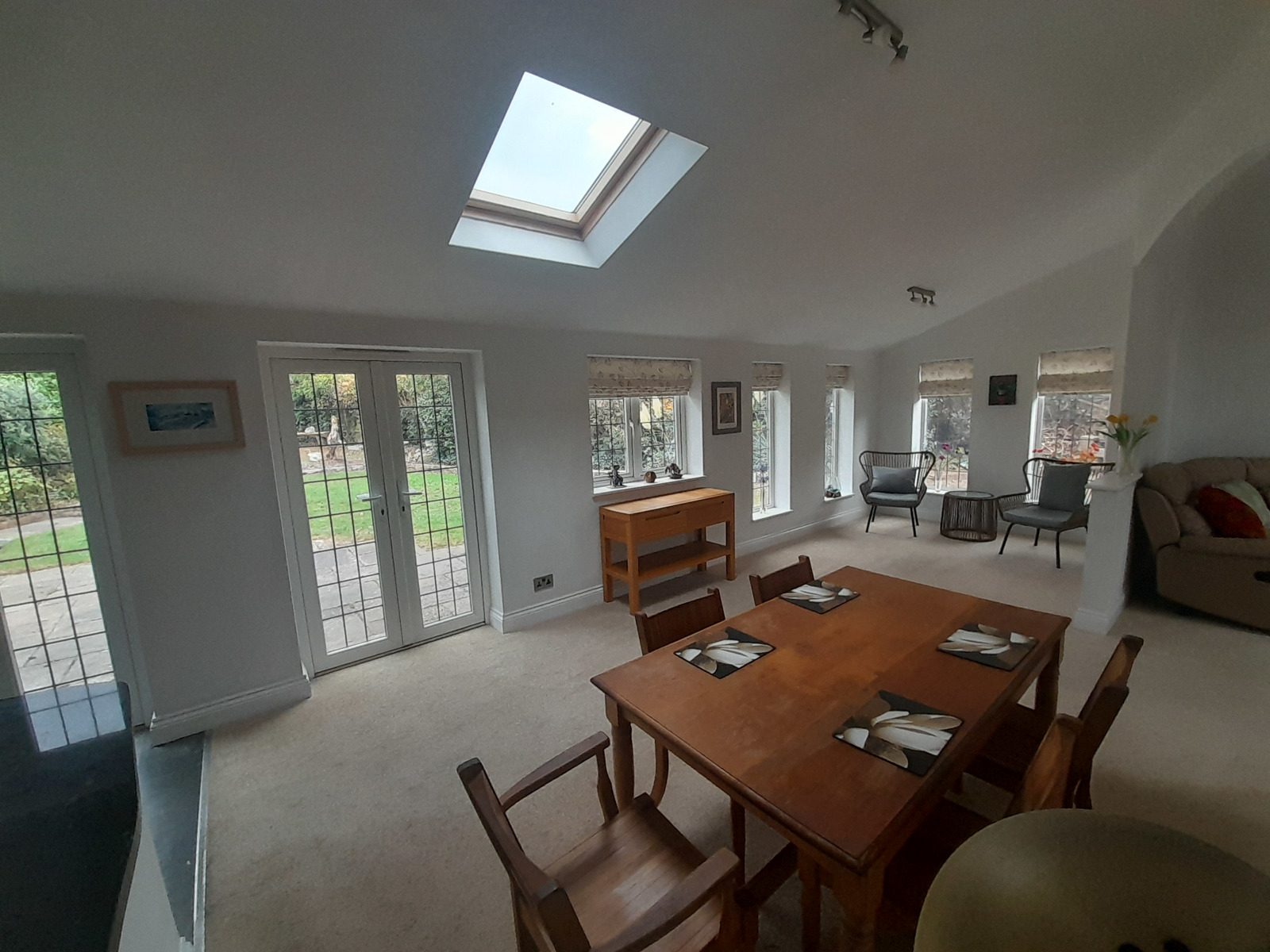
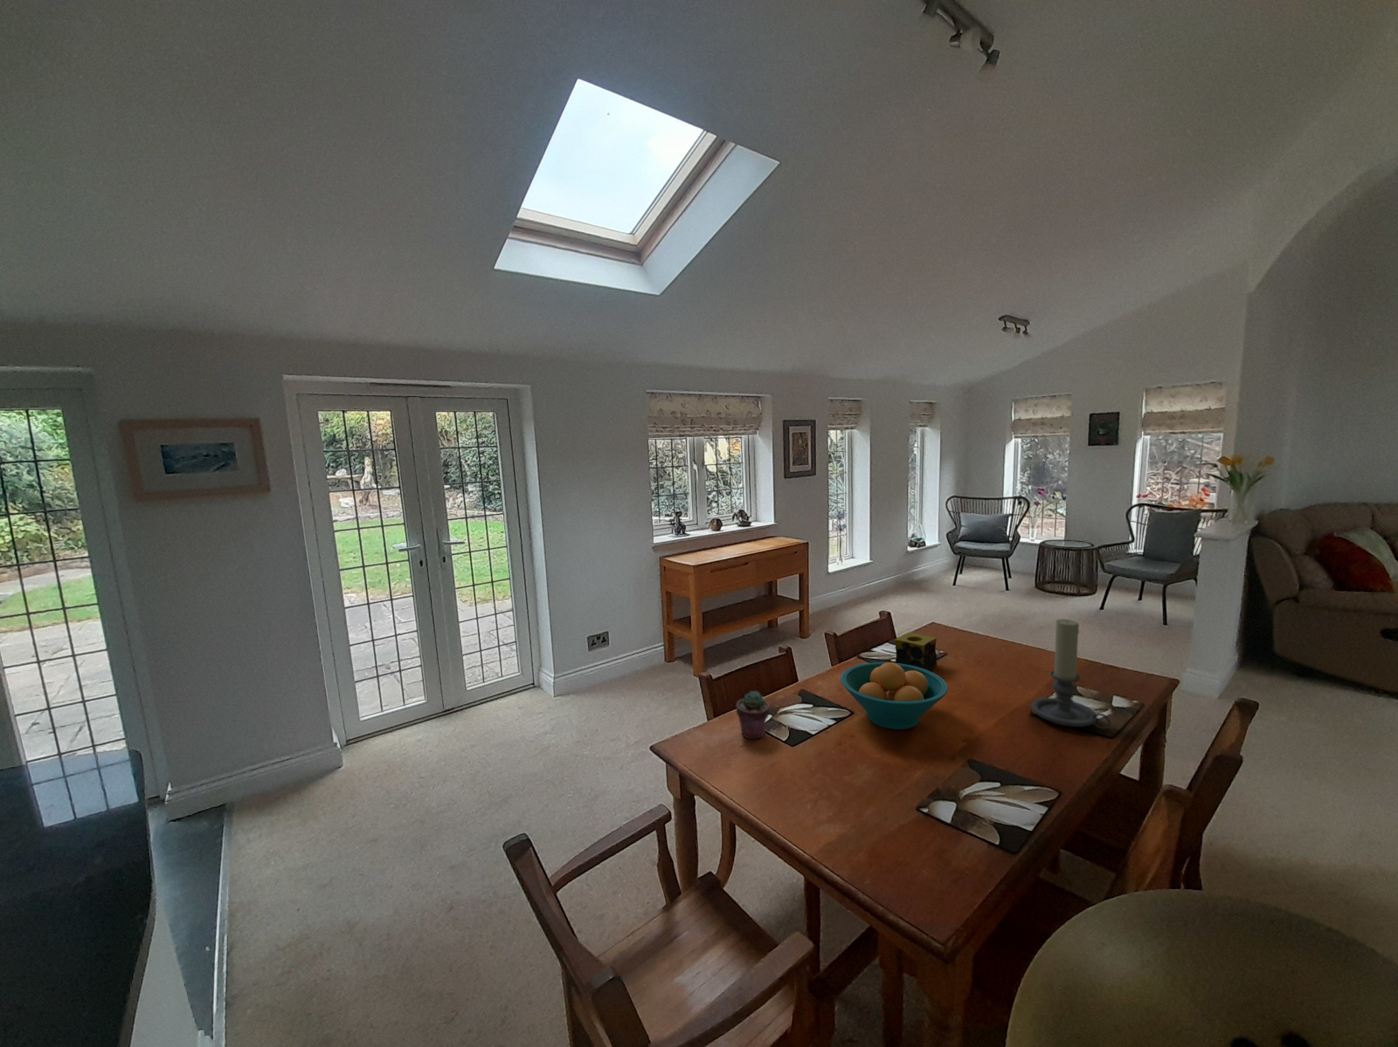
+ candle holder [1030,618,1112,730]
+ potted succulent [735,691,771,740]
+ candle [895,631,938,671]
+ fruit bowl [840,661,949,730]
